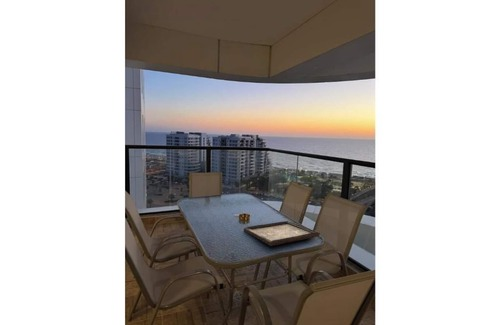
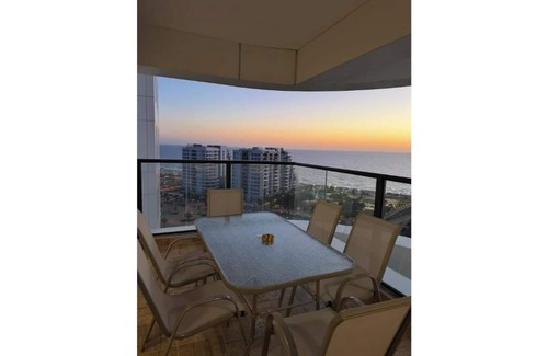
- decorative tray [243,220,321,247]
